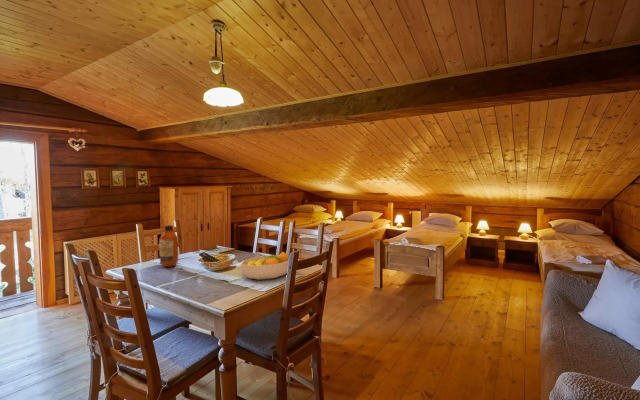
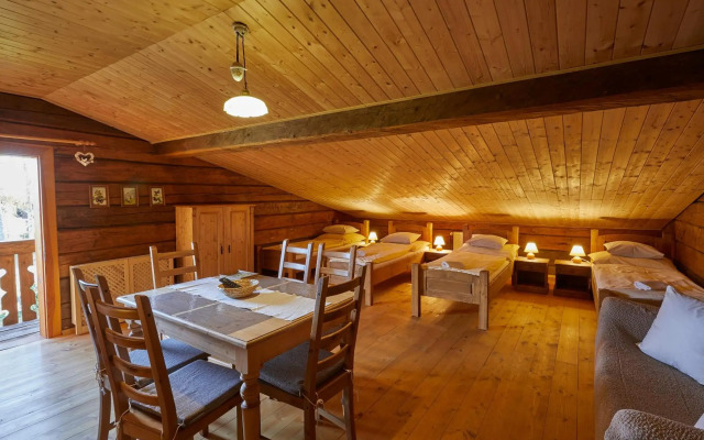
- bottle [158,224,179,268]
- fruit bowl [240,251,289,281]
